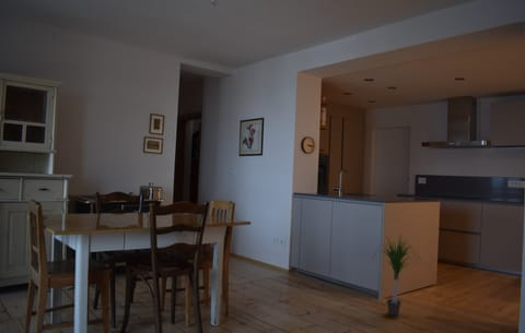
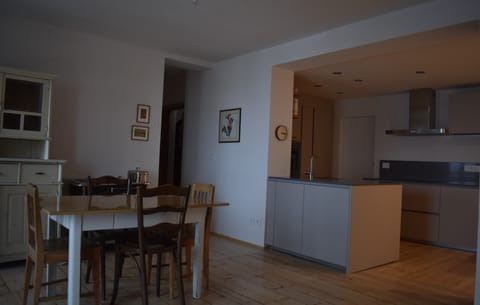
- potted plant [371,234,423,317]
